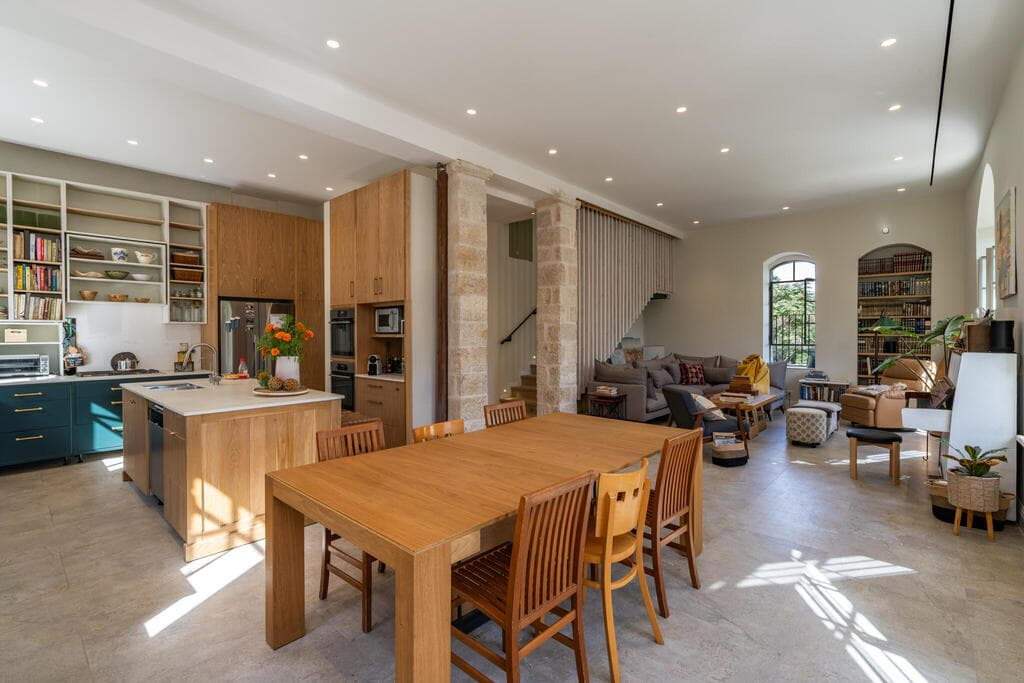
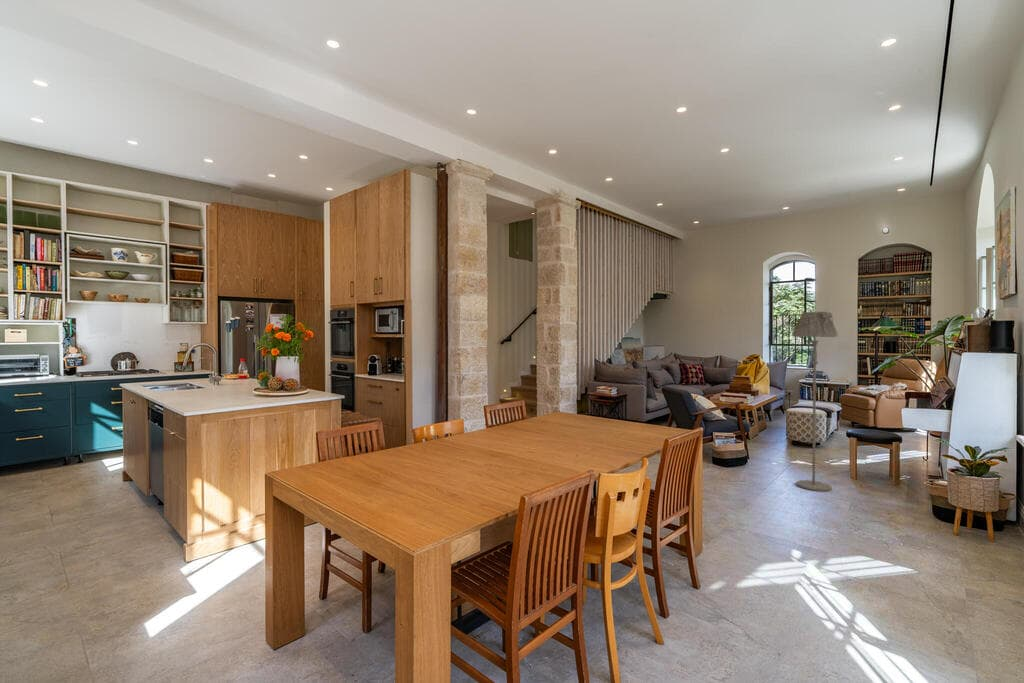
+ floor lamp [791,311,839,492]
